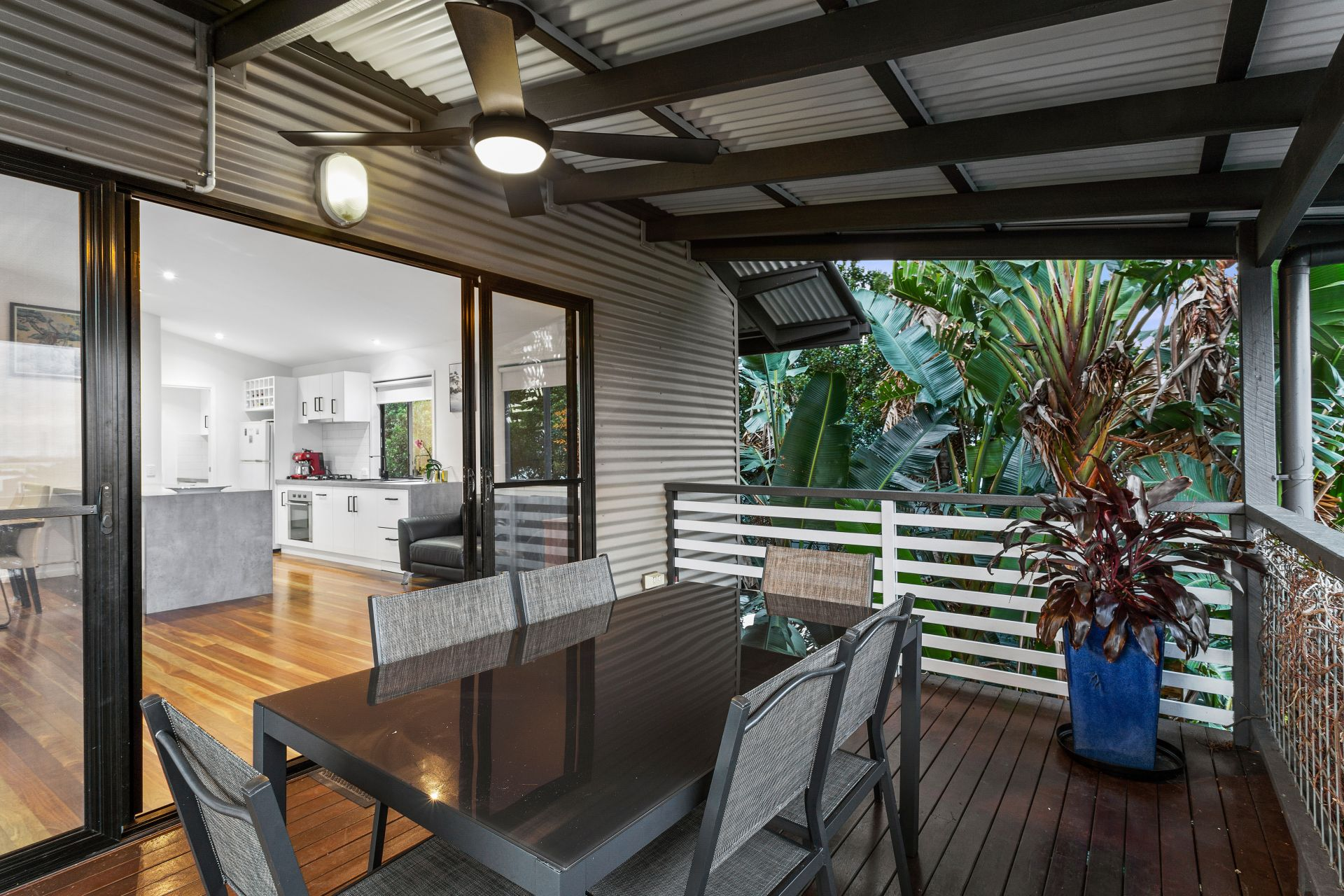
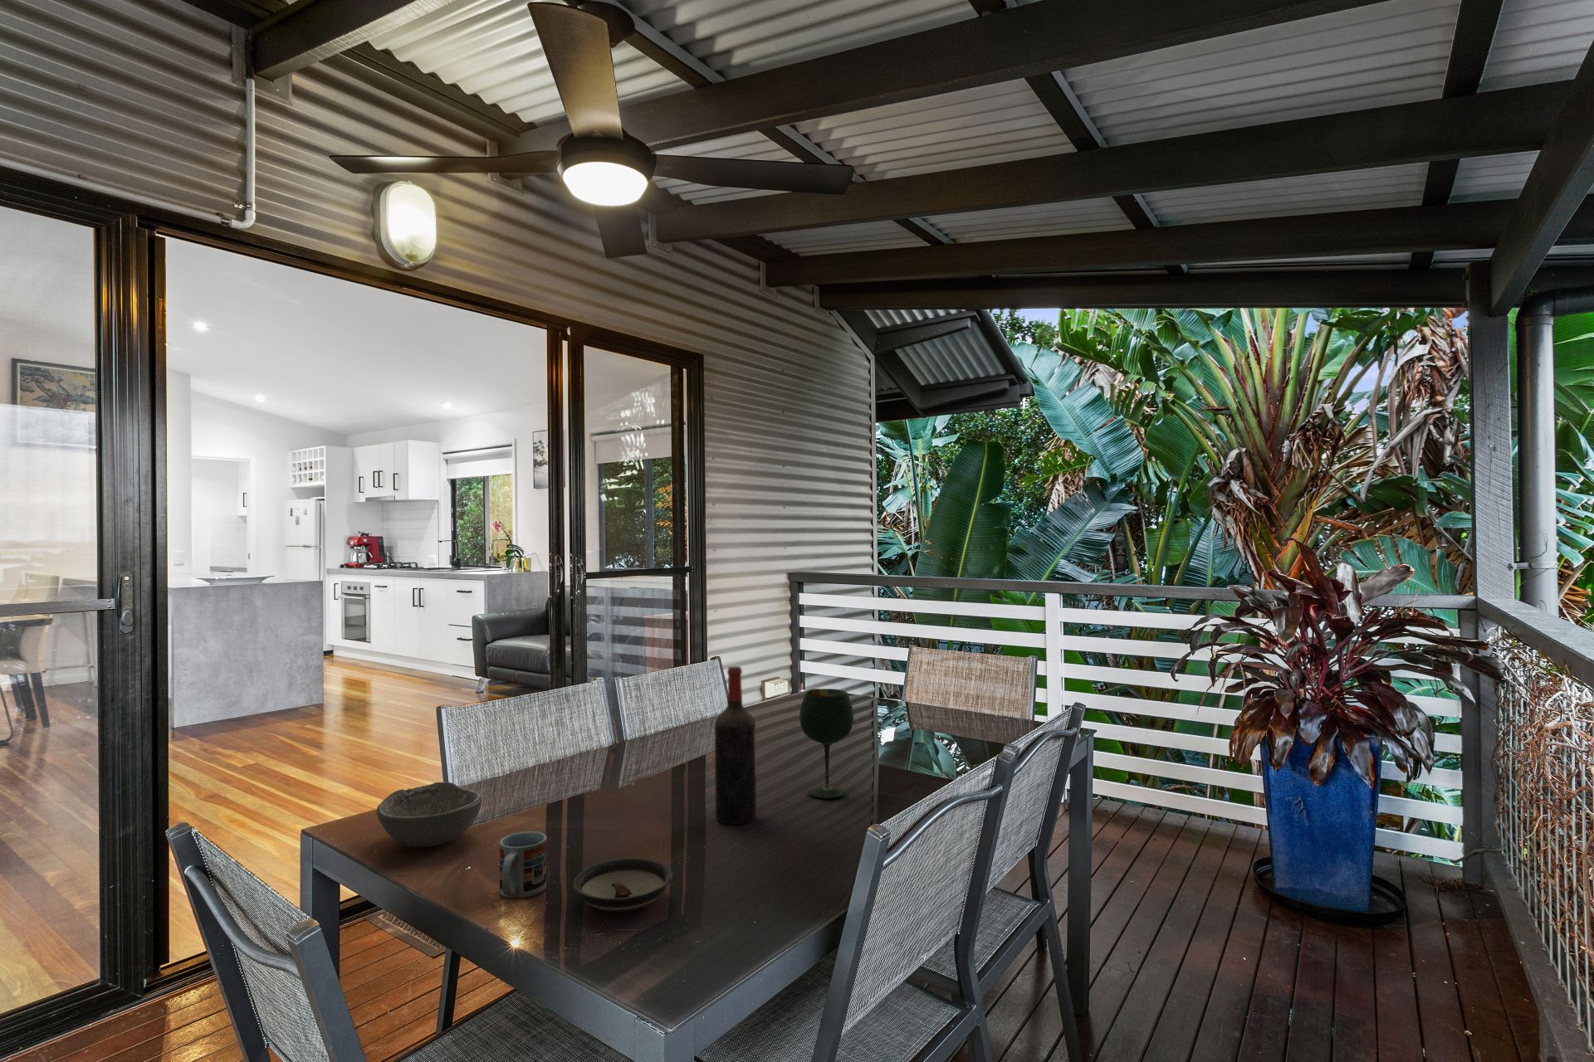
+ cup [498,831,548,900]
+ wine glass [798,687,854,799]
+ bowl [376,781,483,847]
+ wine bottle [714,665,757,825]
+ saucer [572,857,674,913]
